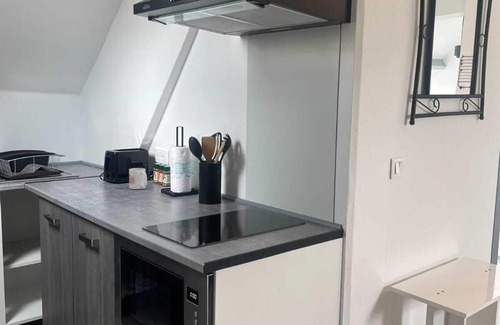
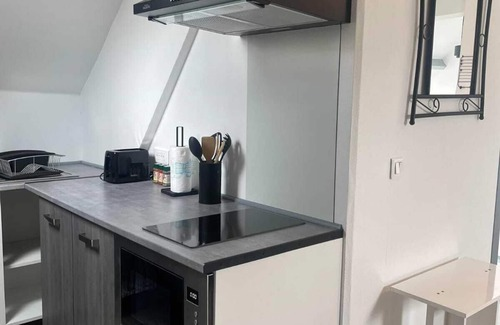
- mug [128,167,148,190]
